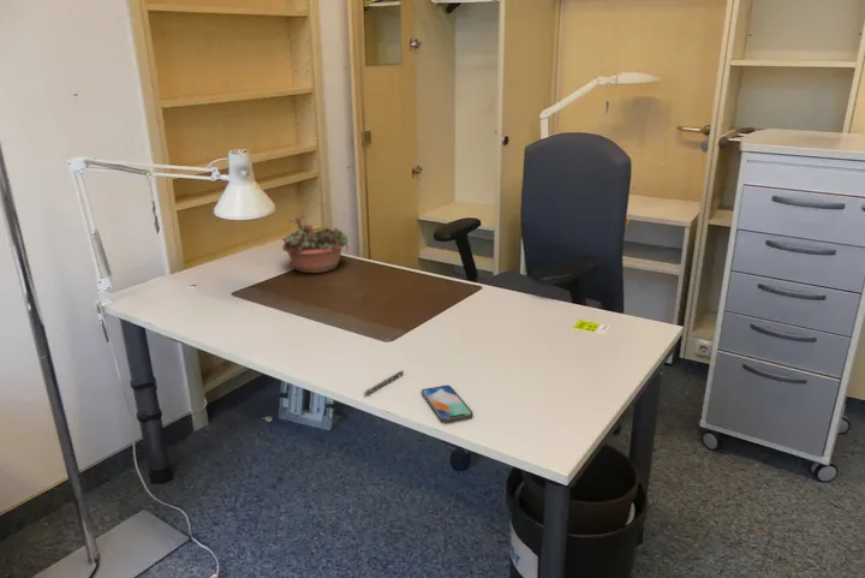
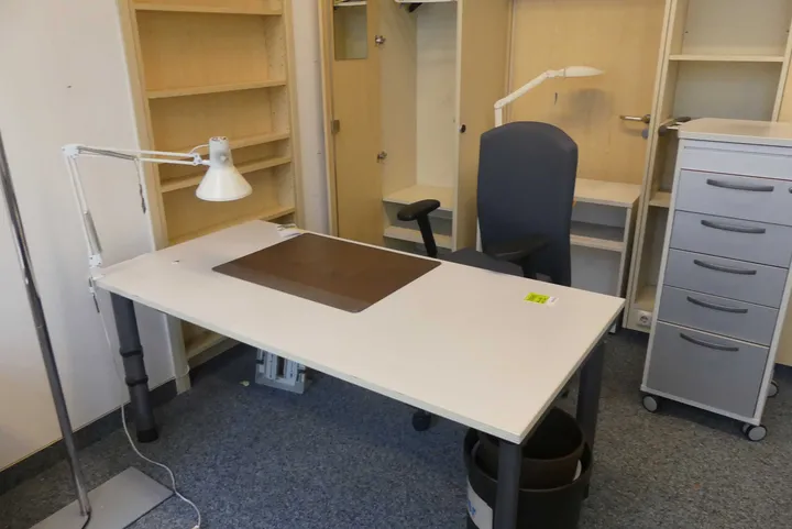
- succulent planter [281,214,350,274]
- smartphone [420,385,475,423]
- pen [363,369,405,395]
